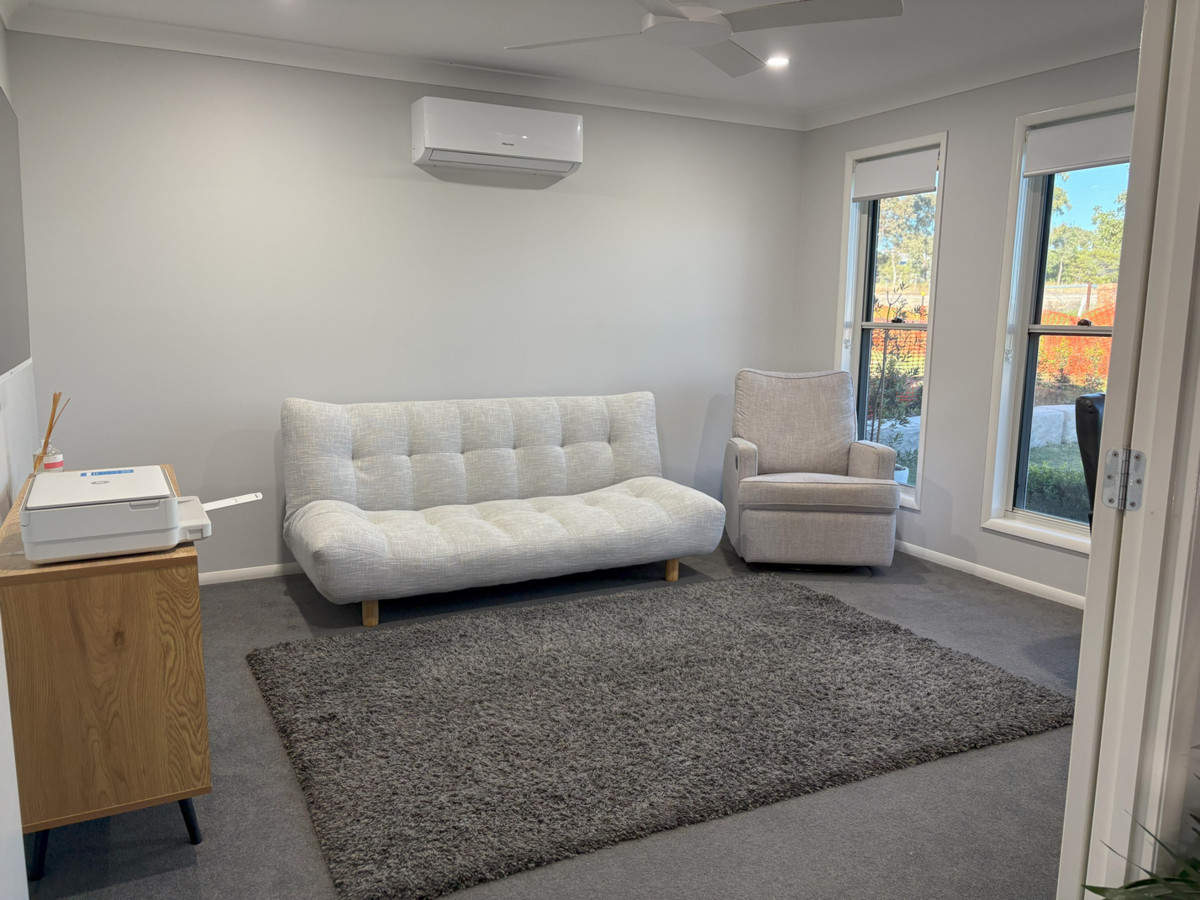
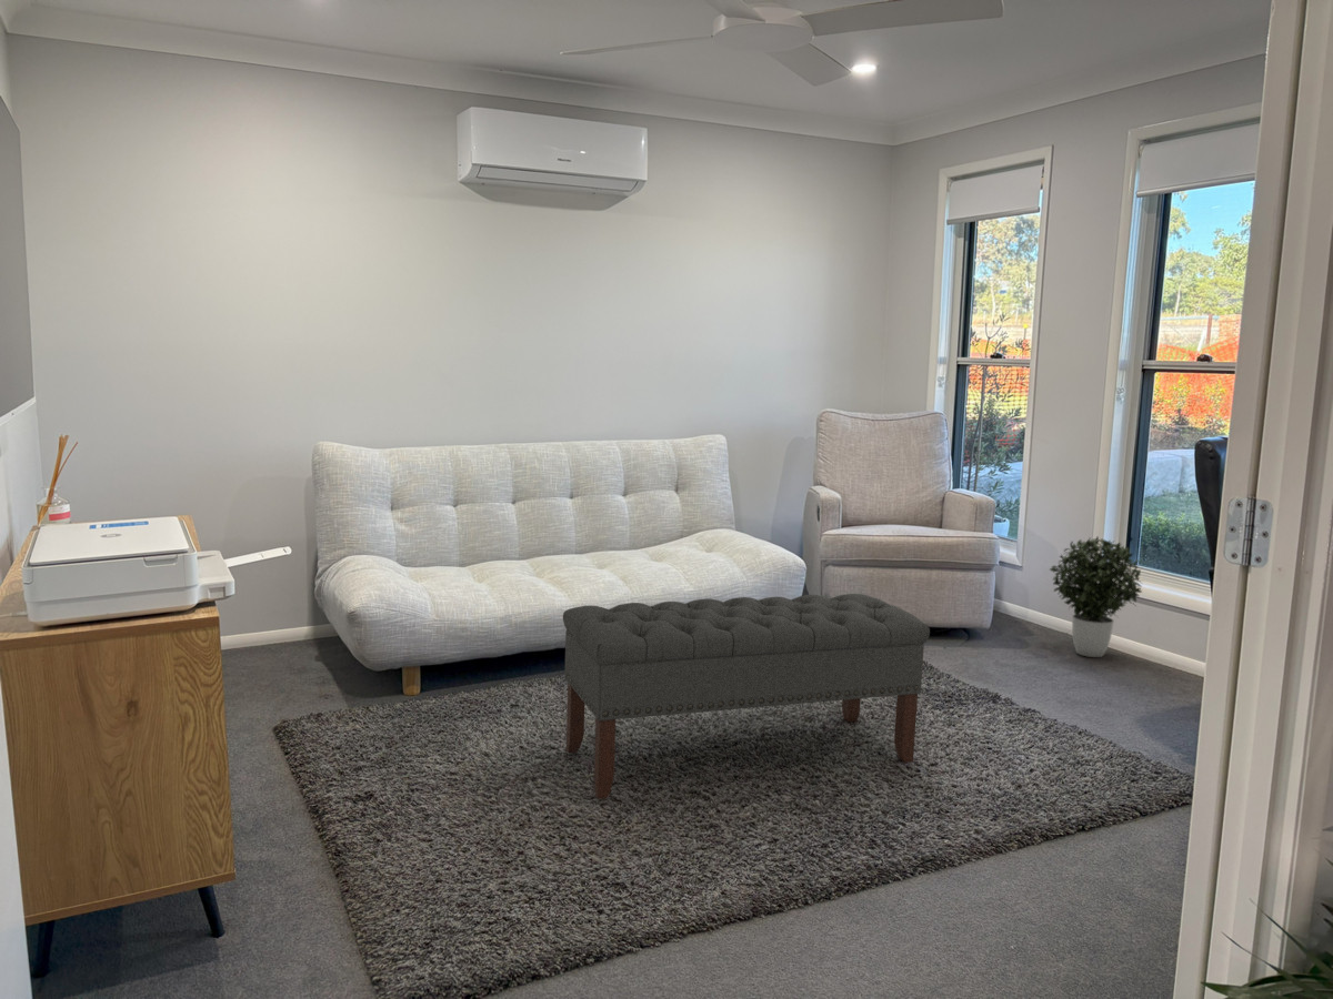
+ bench [562,593,931,800]
+ potted plant [1049,535,1143,658]
